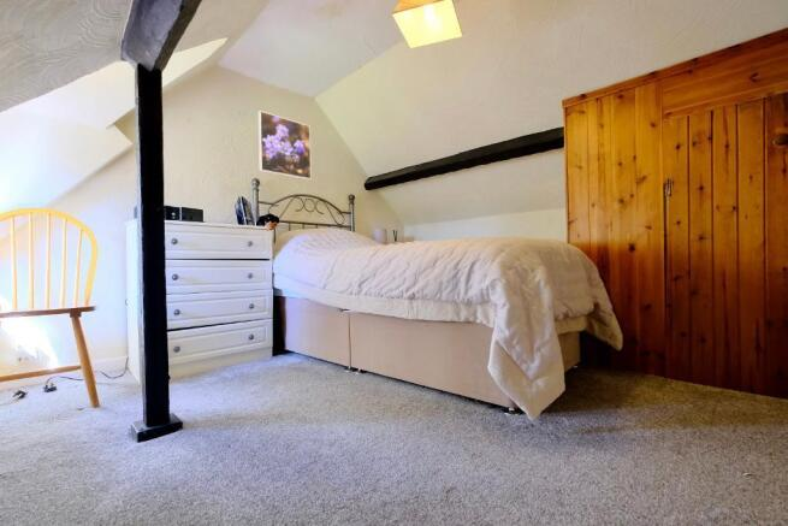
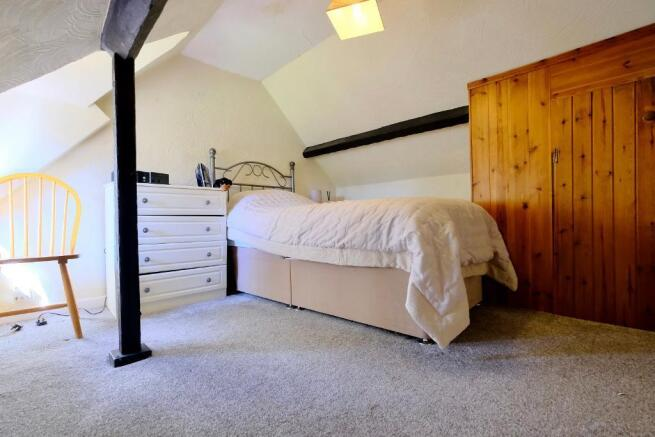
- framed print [257,110,313,181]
